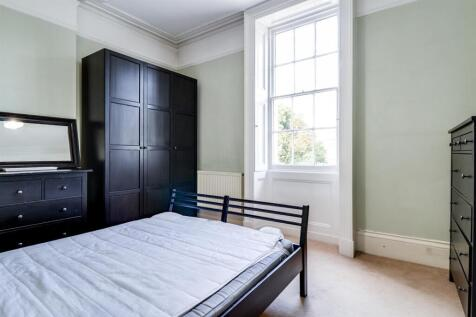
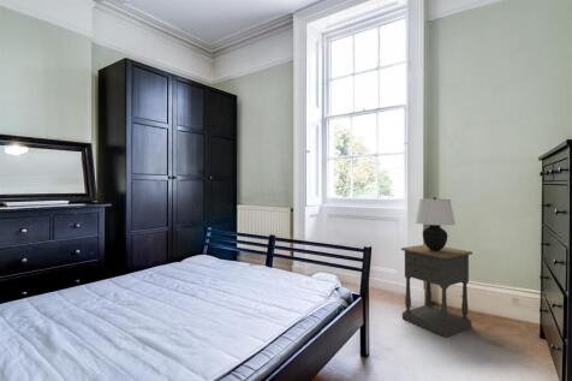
+ table lamp [413,196,457,251]
+ nightstand [400,244,473,338]
